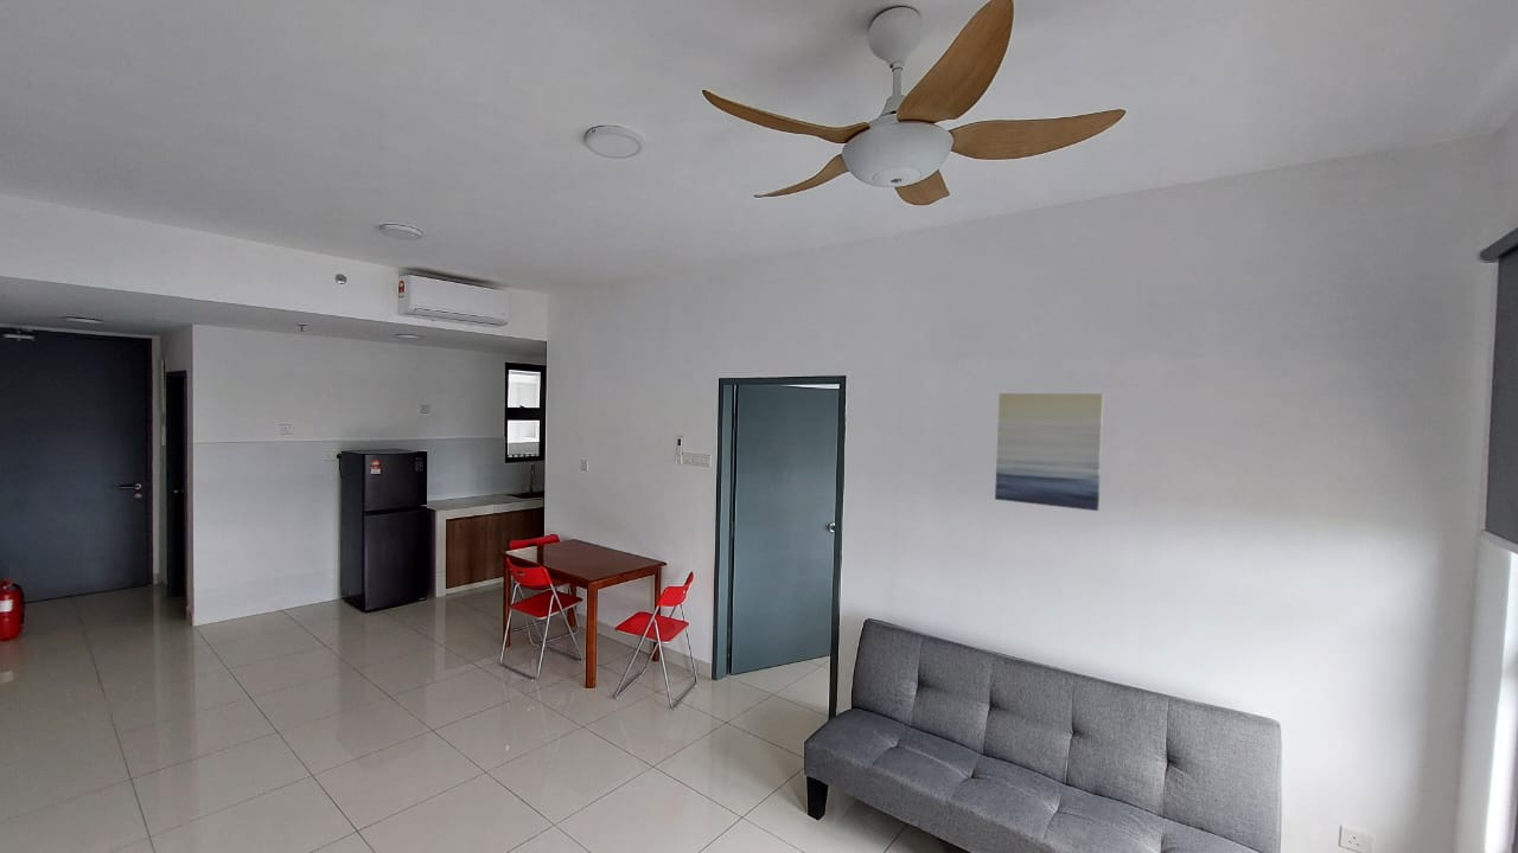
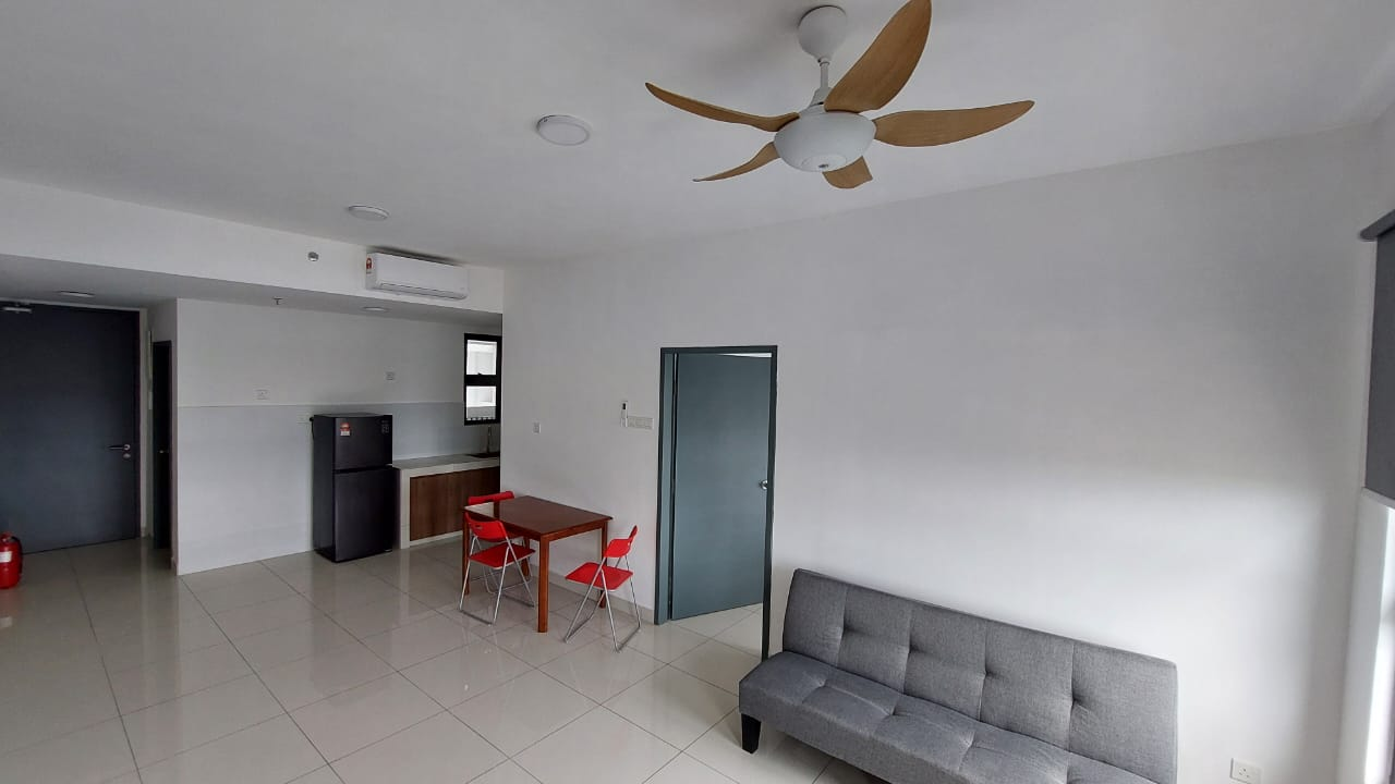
- wall art [994,392,1105,512]
